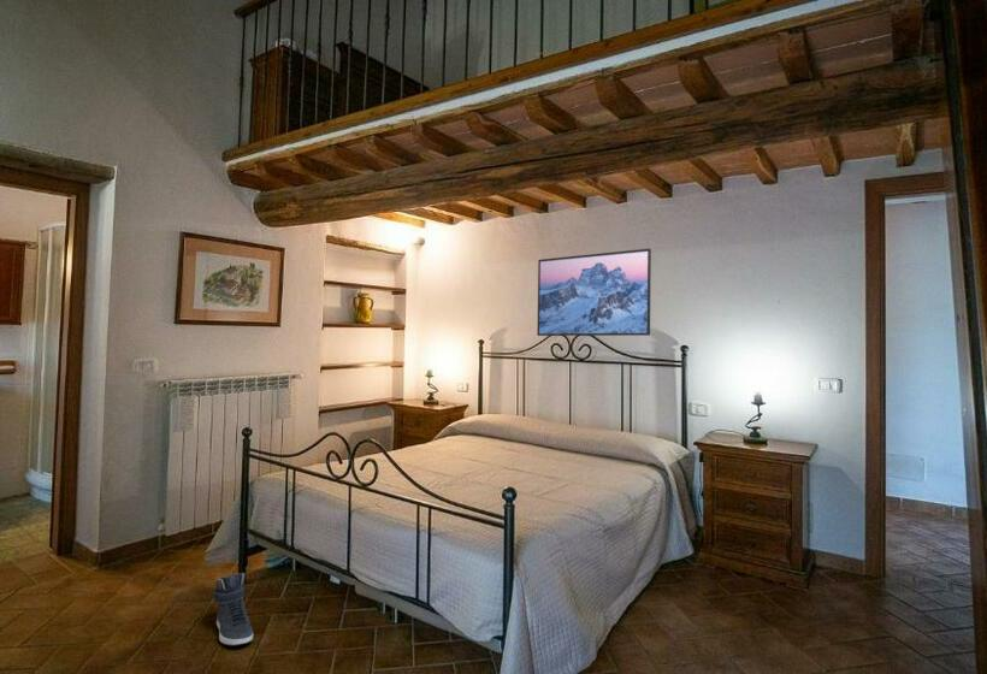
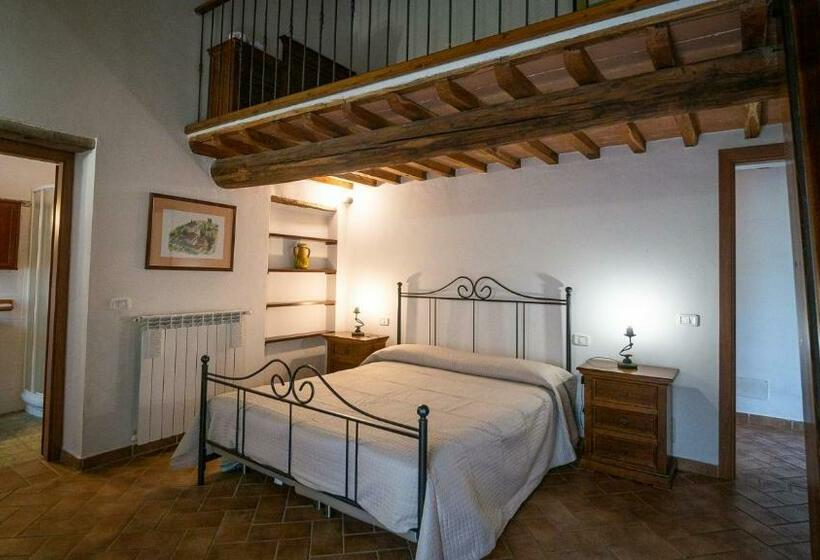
- sneaker [212,572,254,646]
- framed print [536,248,652,337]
